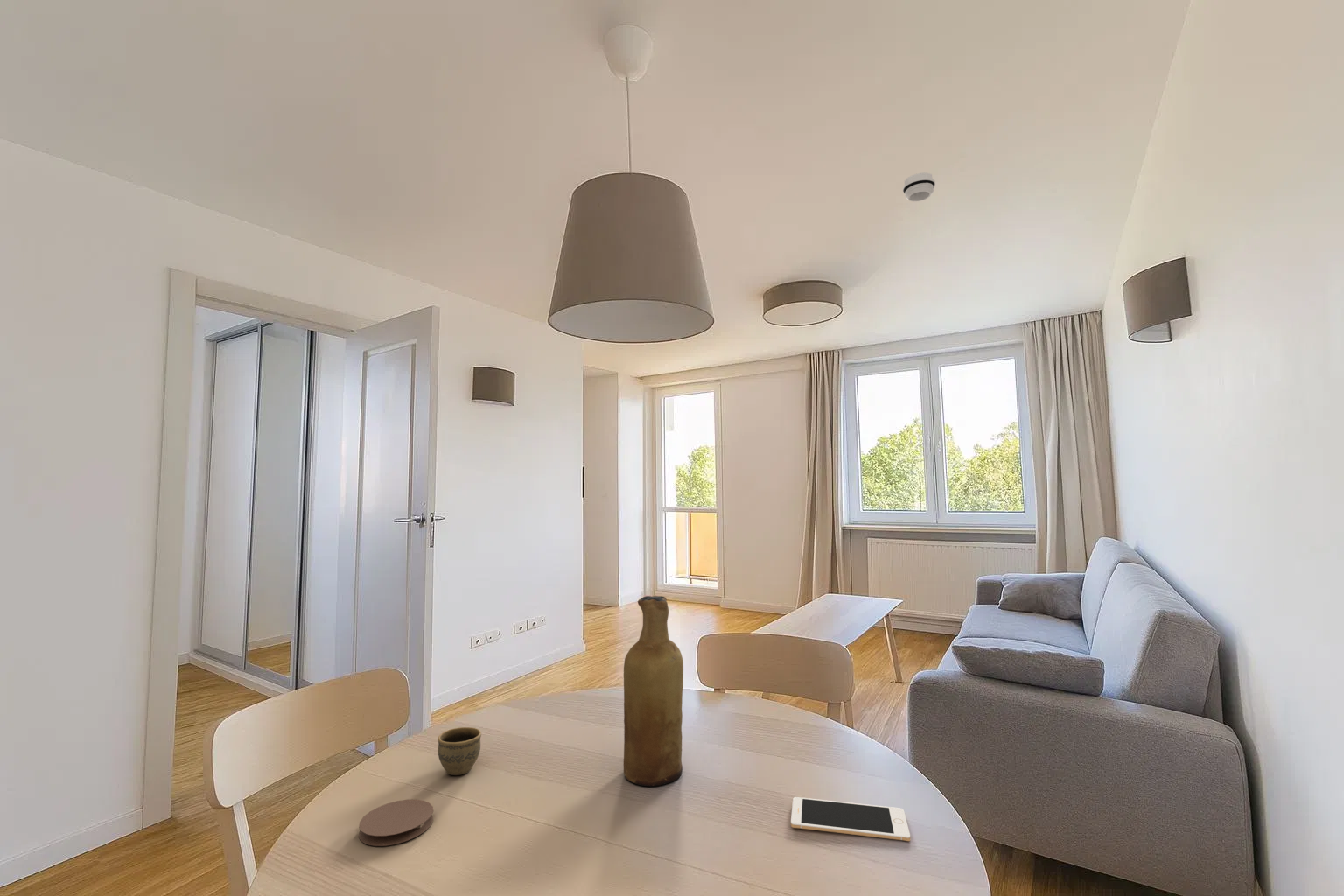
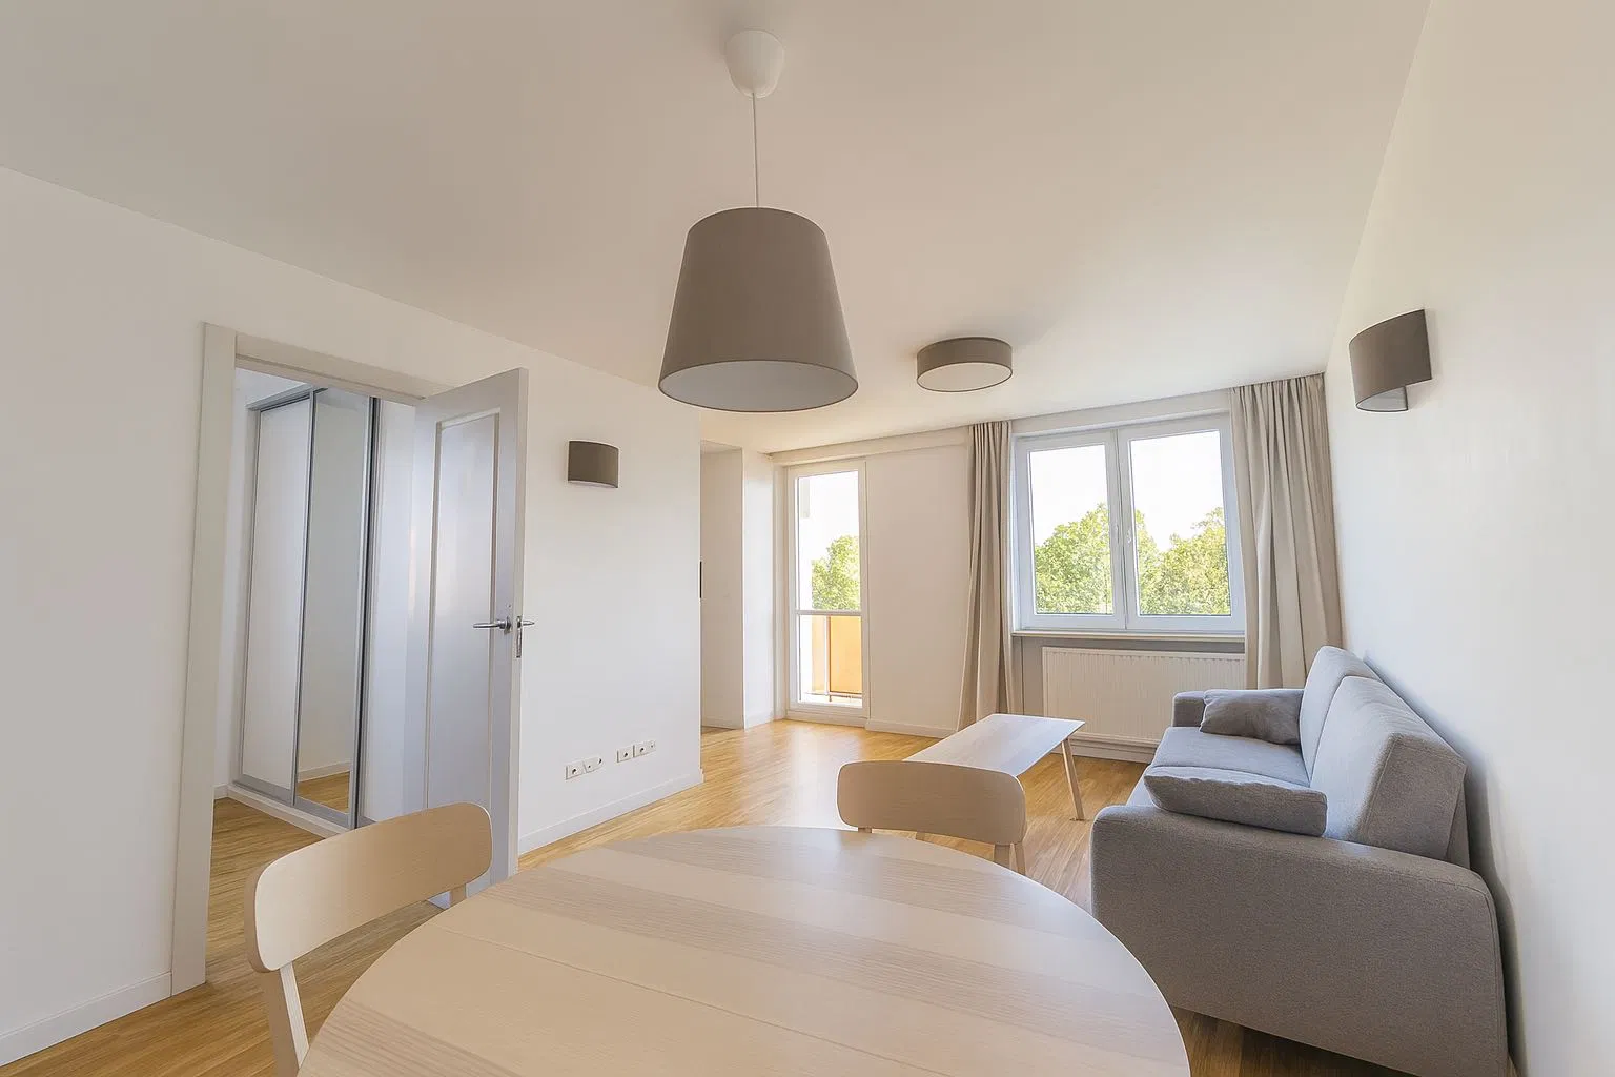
- cup [437,726,482,776]
- vase [623,595,684,788]
- smoke detector [902,172,936,202]
- coaster [358,799,434,847]
- cell phone [790,796,911,842]
